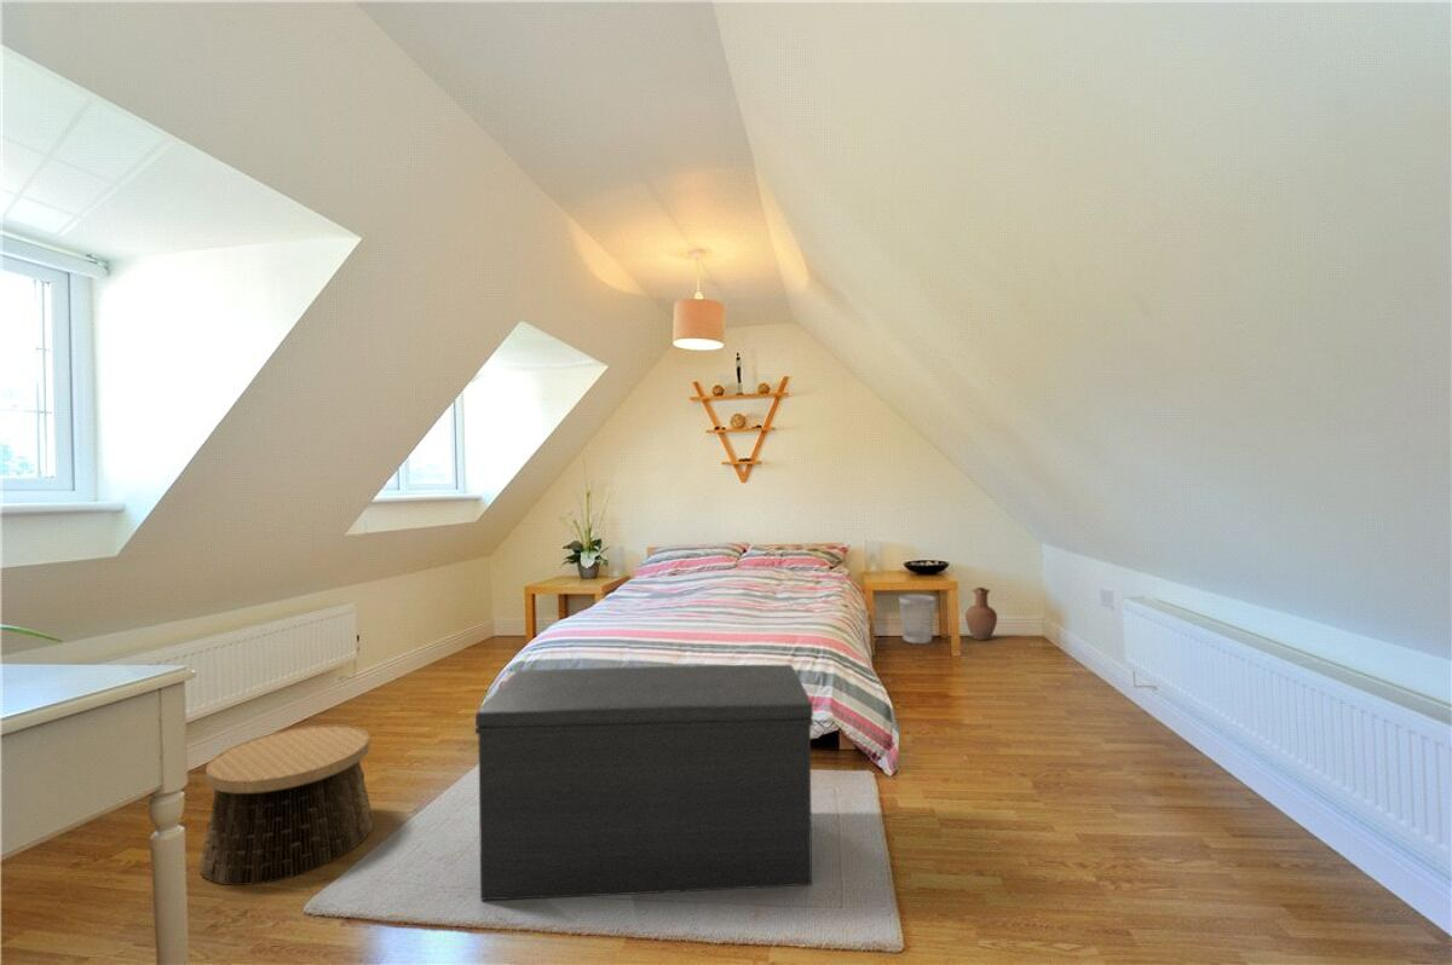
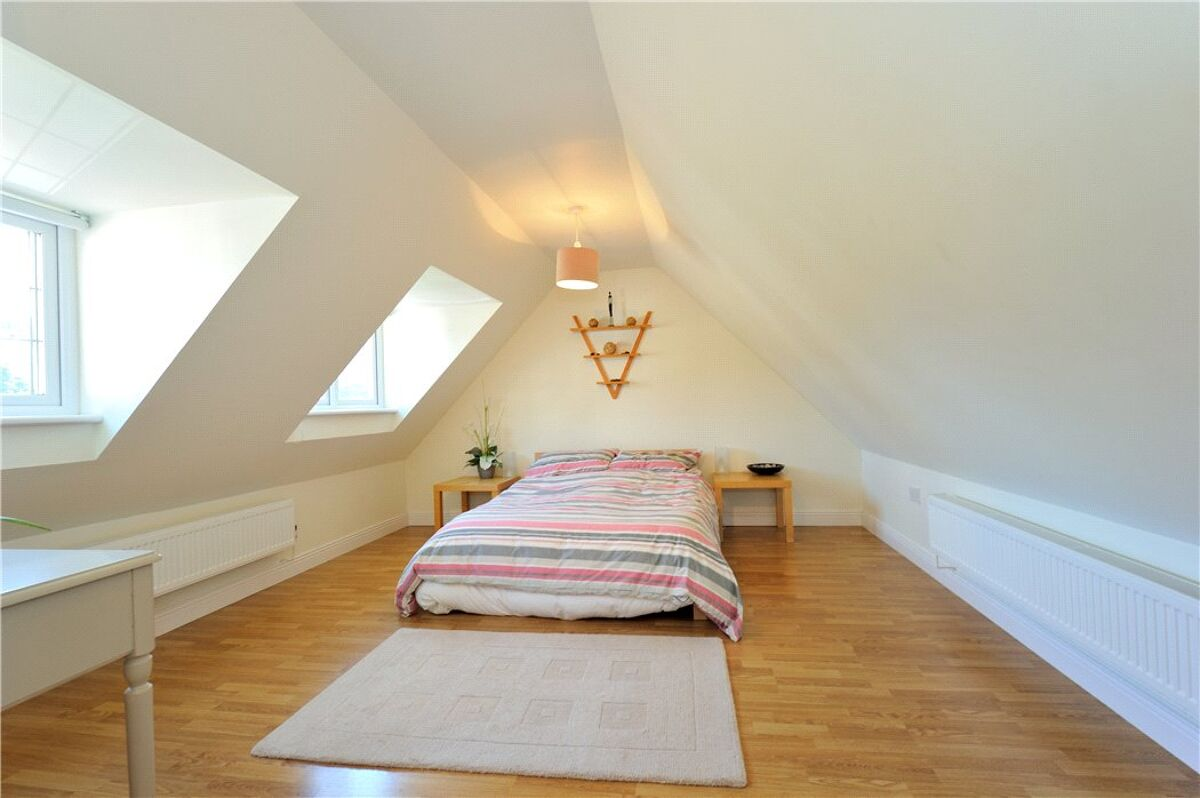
- vase [964,586,998,641]
- bench [474,664,814,901]
- basket [198,723,374,886]
- wastebasket [898,594,937,645]
